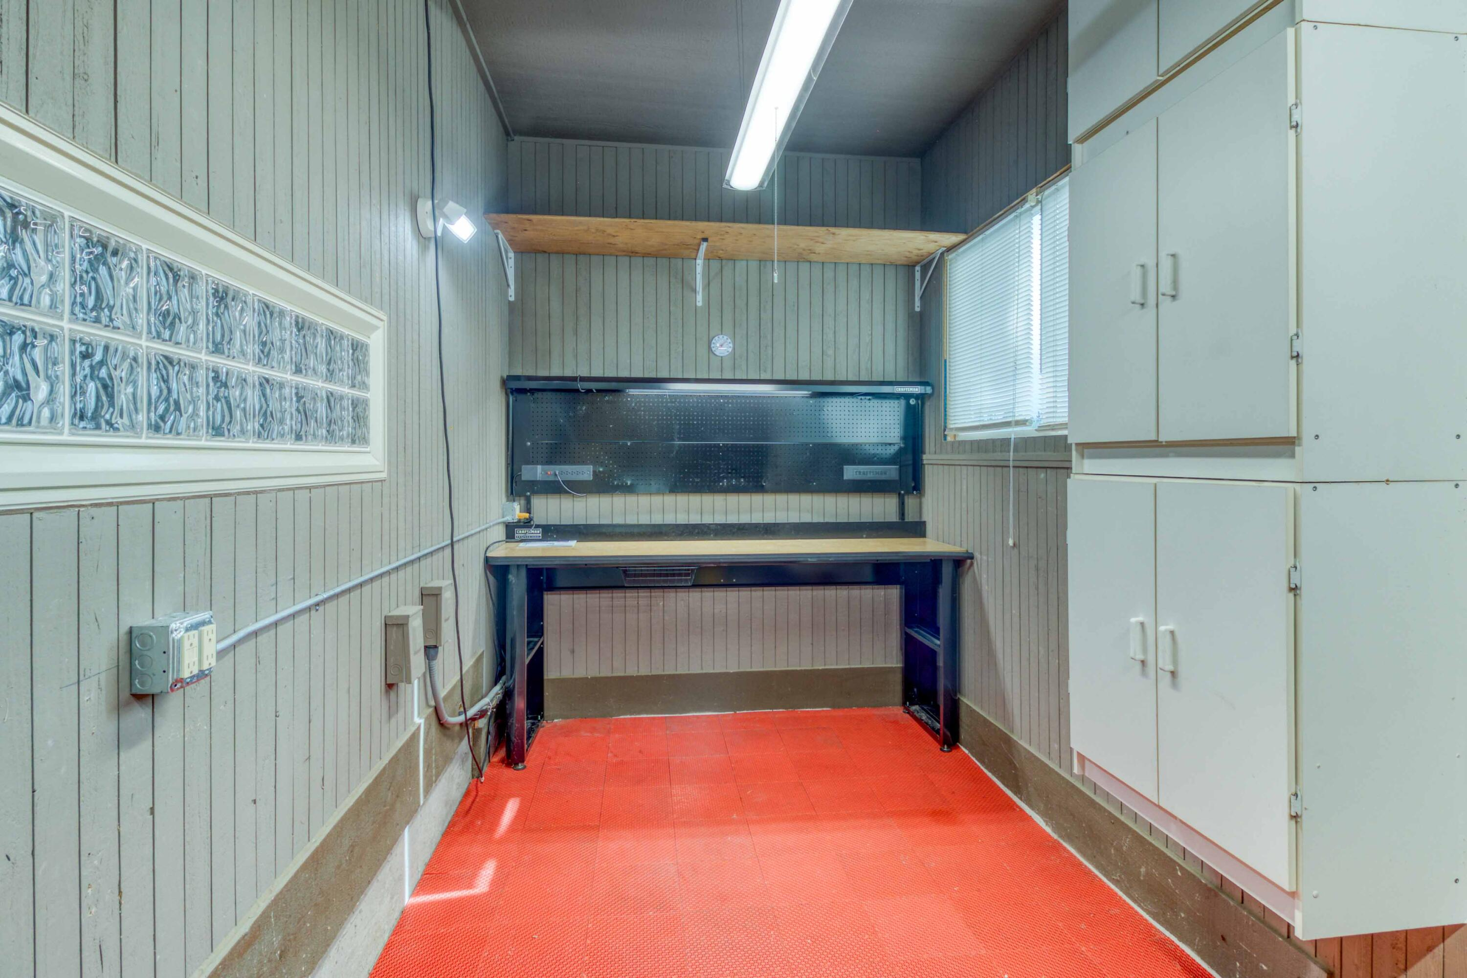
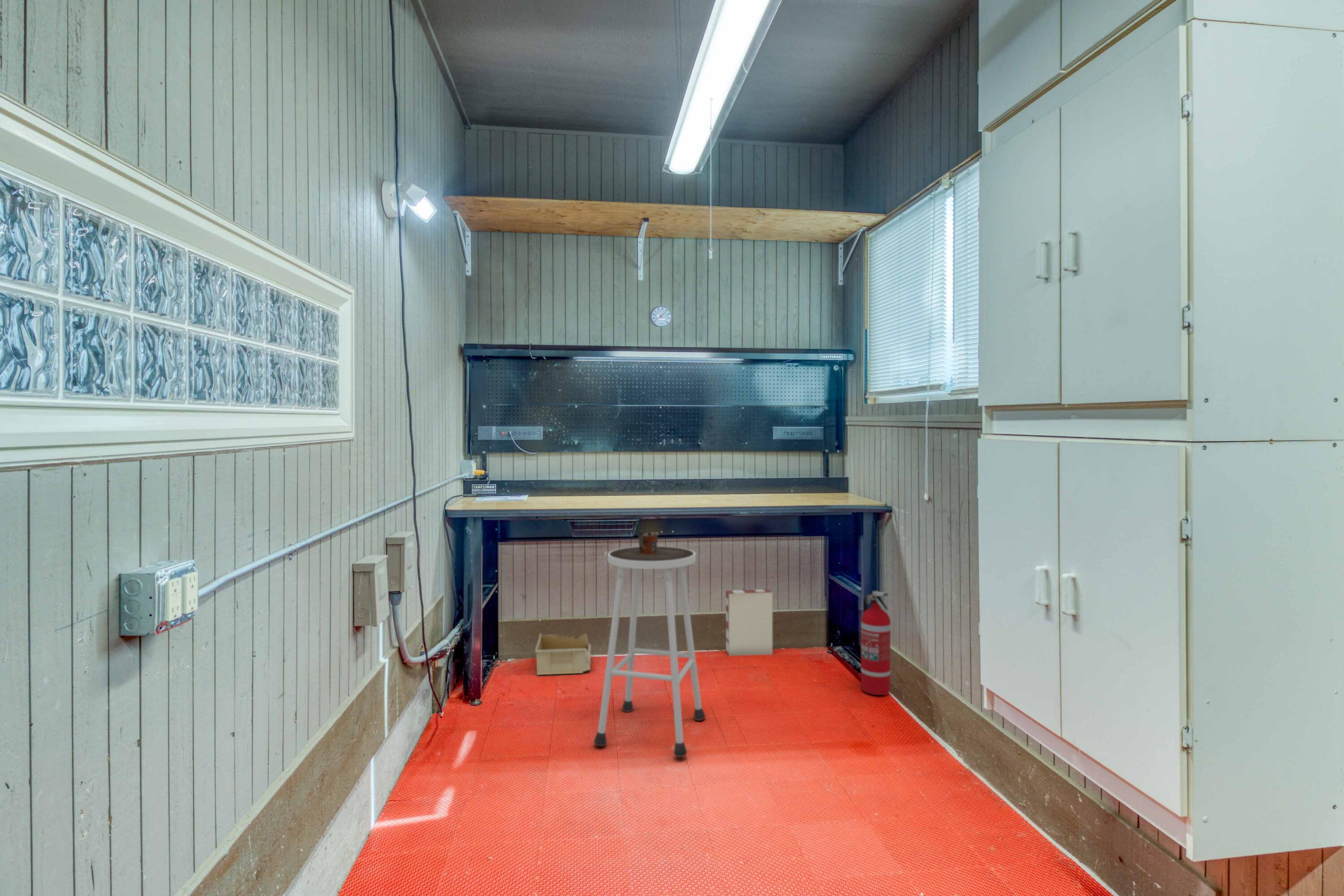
+ storage bin [534,633,591,676]
+ stool [593,546,706,758]
+ cardboard box [725,589,773,656]
+ fire extinguisher [861,591,891,696]
+ mug [638,531,659,555]
